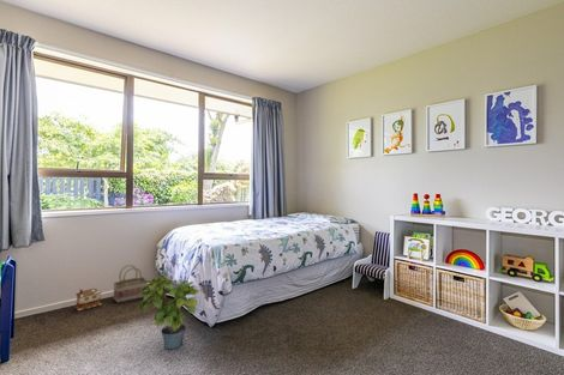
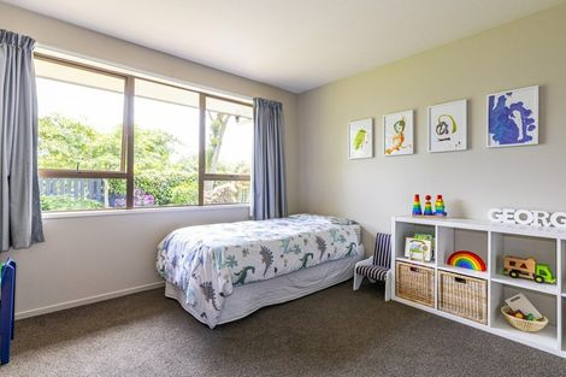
- basket [113,264,149,304]
- potted plant [136,272,200,350]
- toy house [74,288,103,312]
